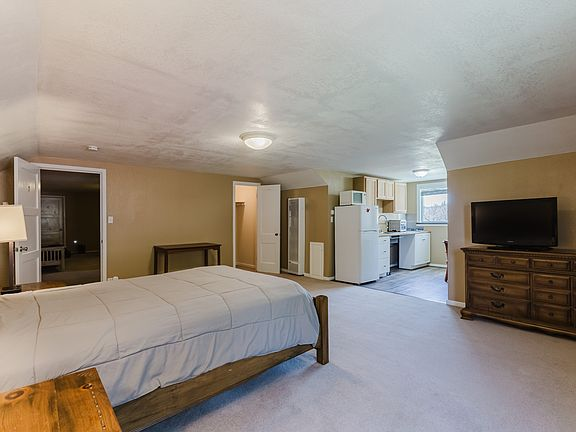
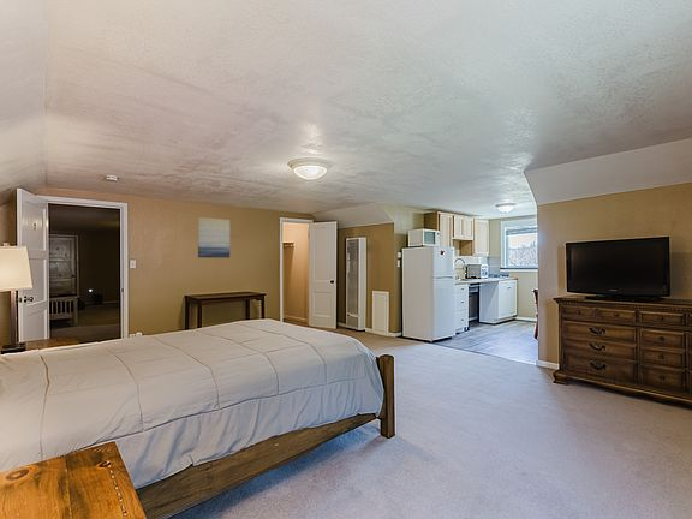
+ wall art [197,216,231,258]
